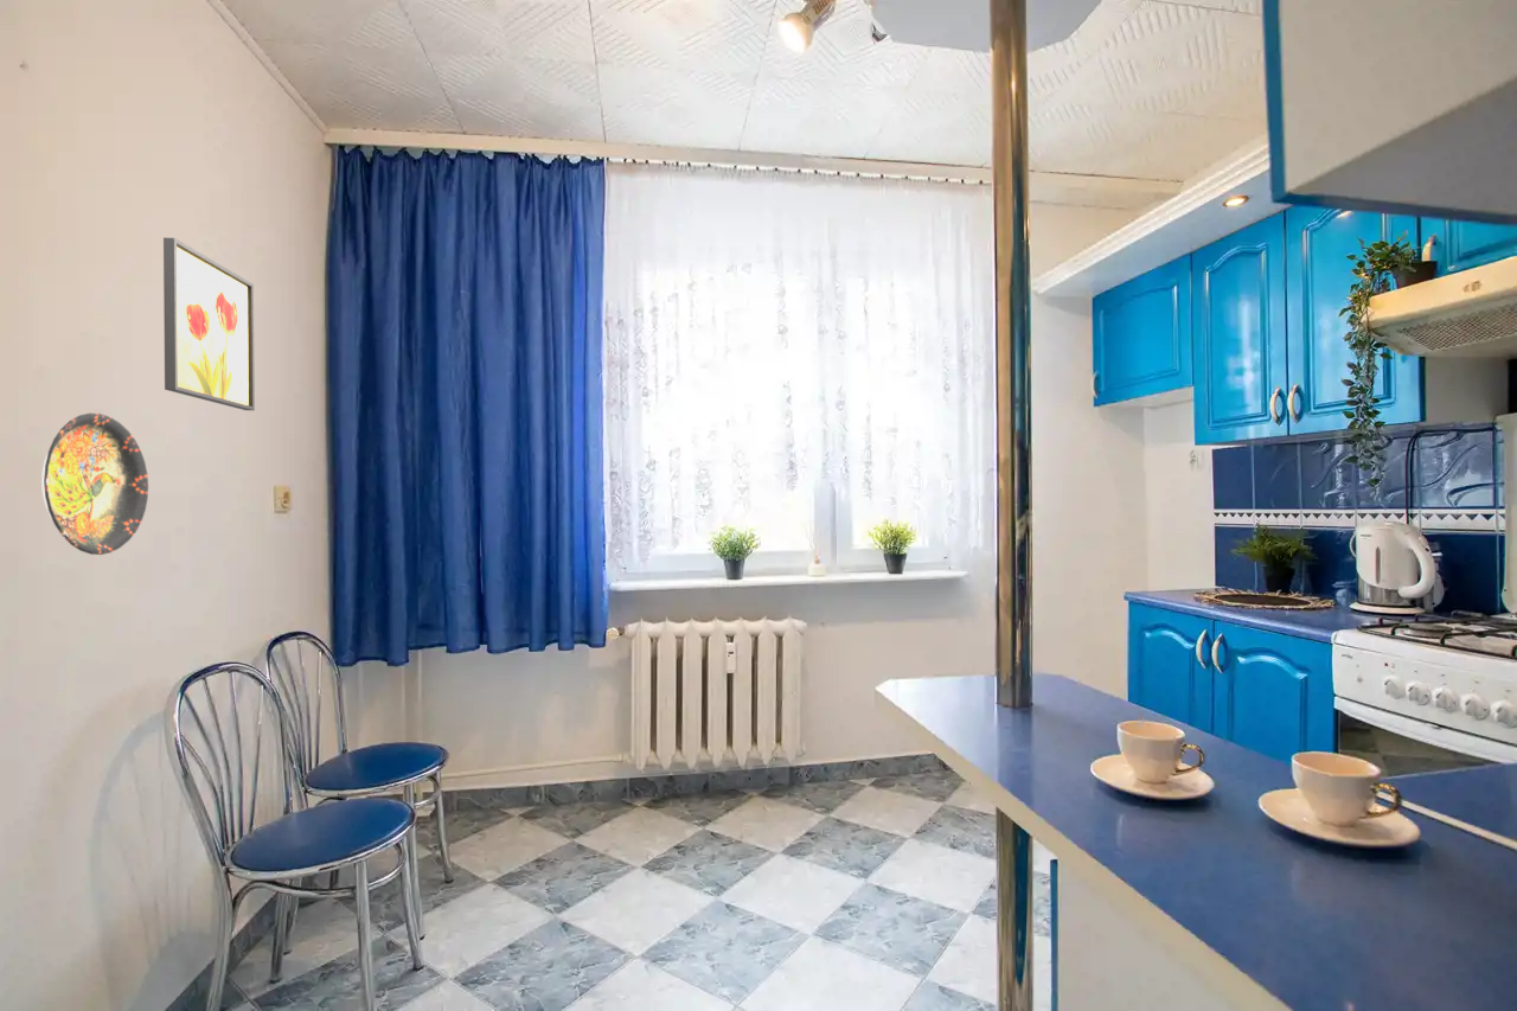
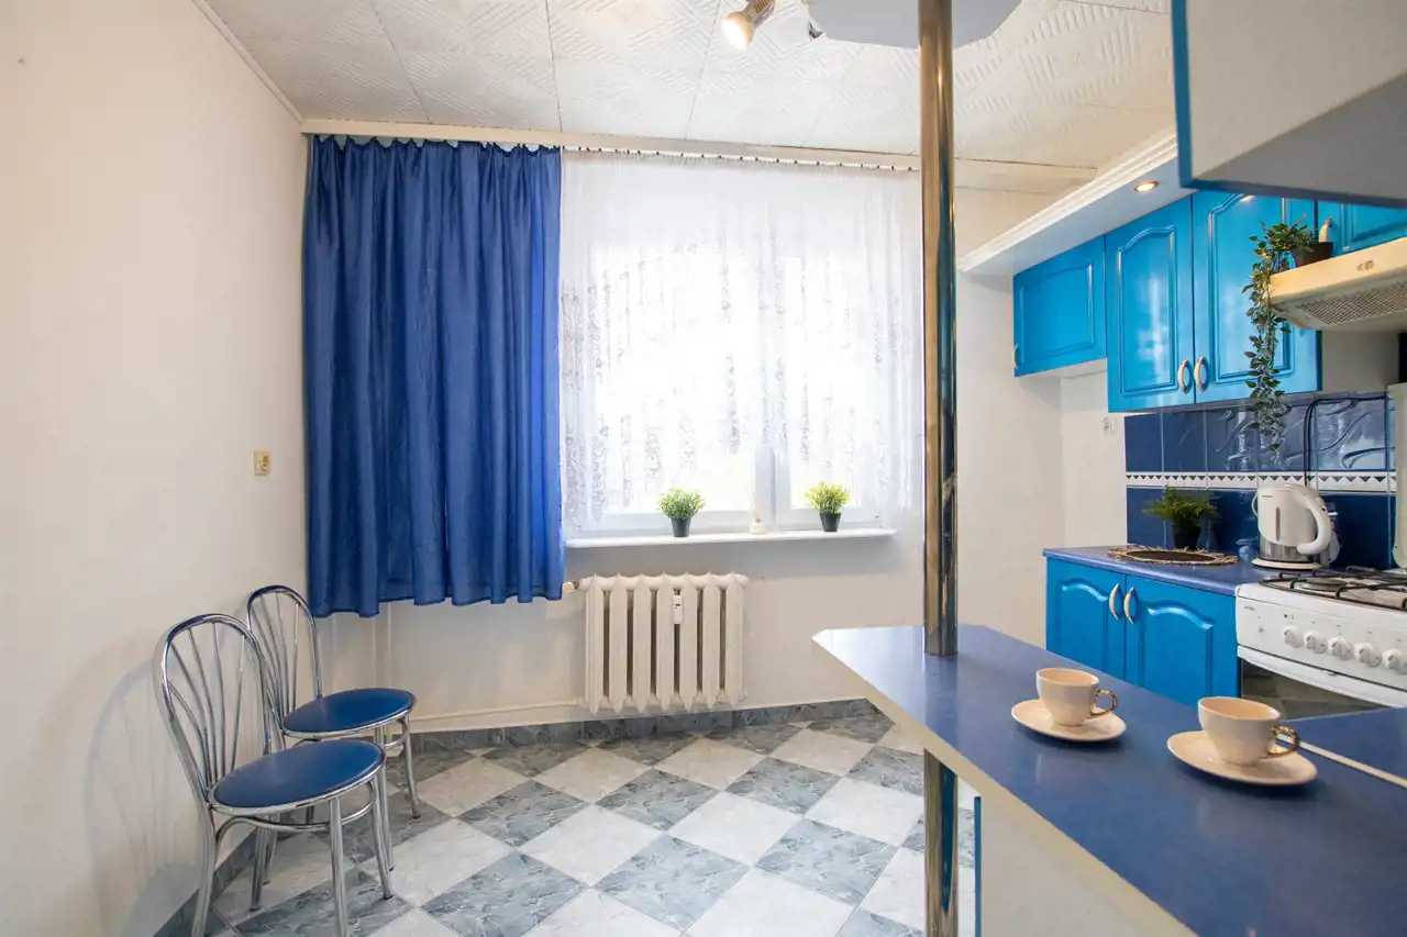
- wall art [162,237,256,411]
- decorative plate [40,412,149,556]
